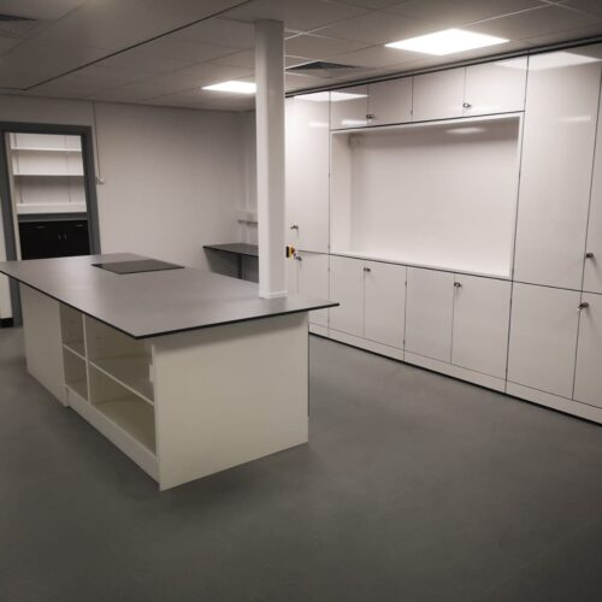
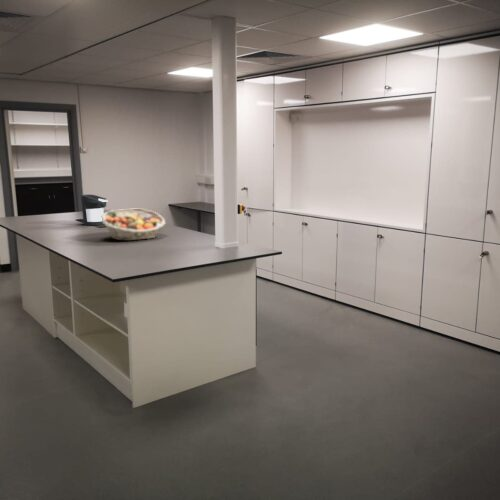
+ fruit basket [101,208,166,242]
+ coffee maker [80,193,108,227]
